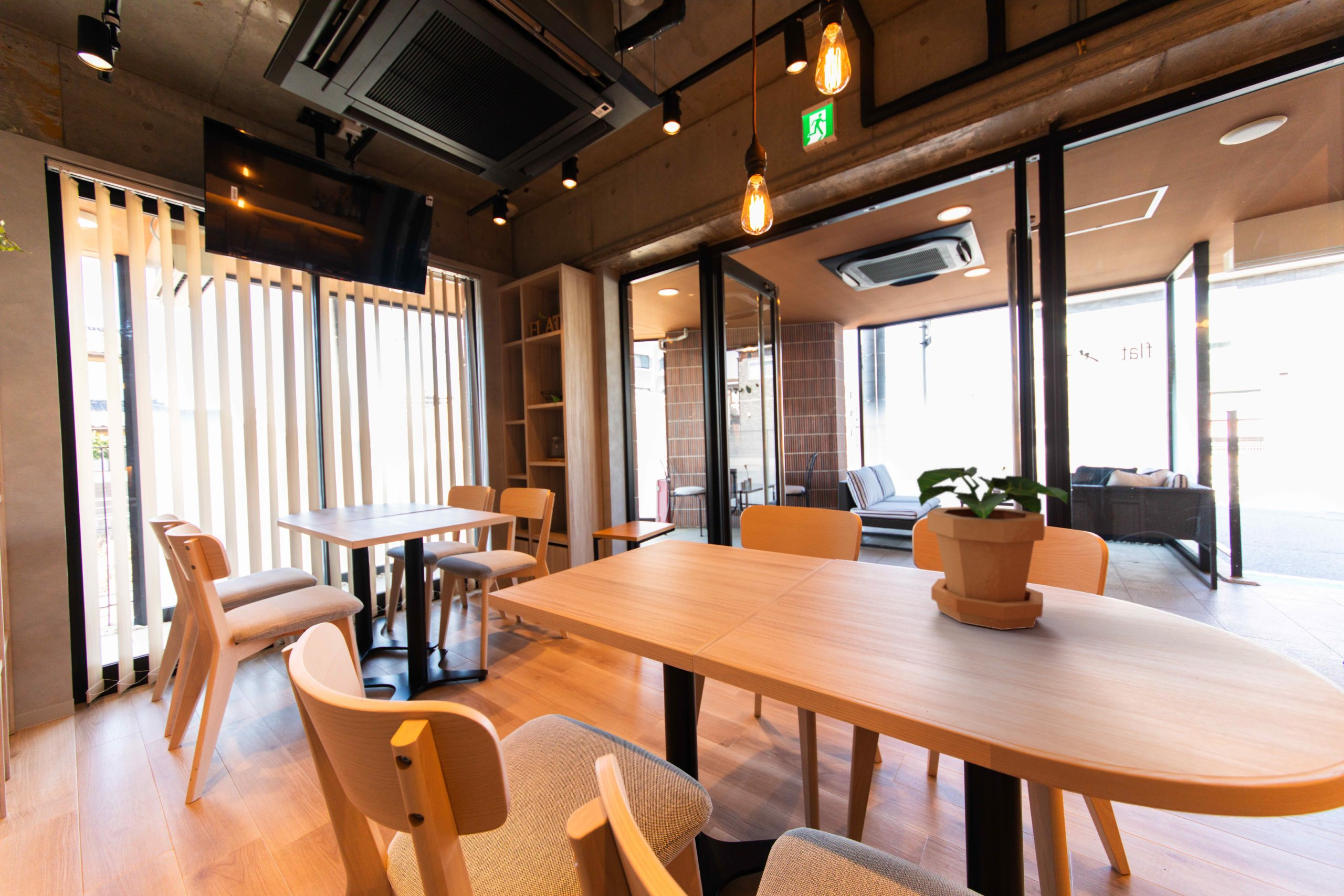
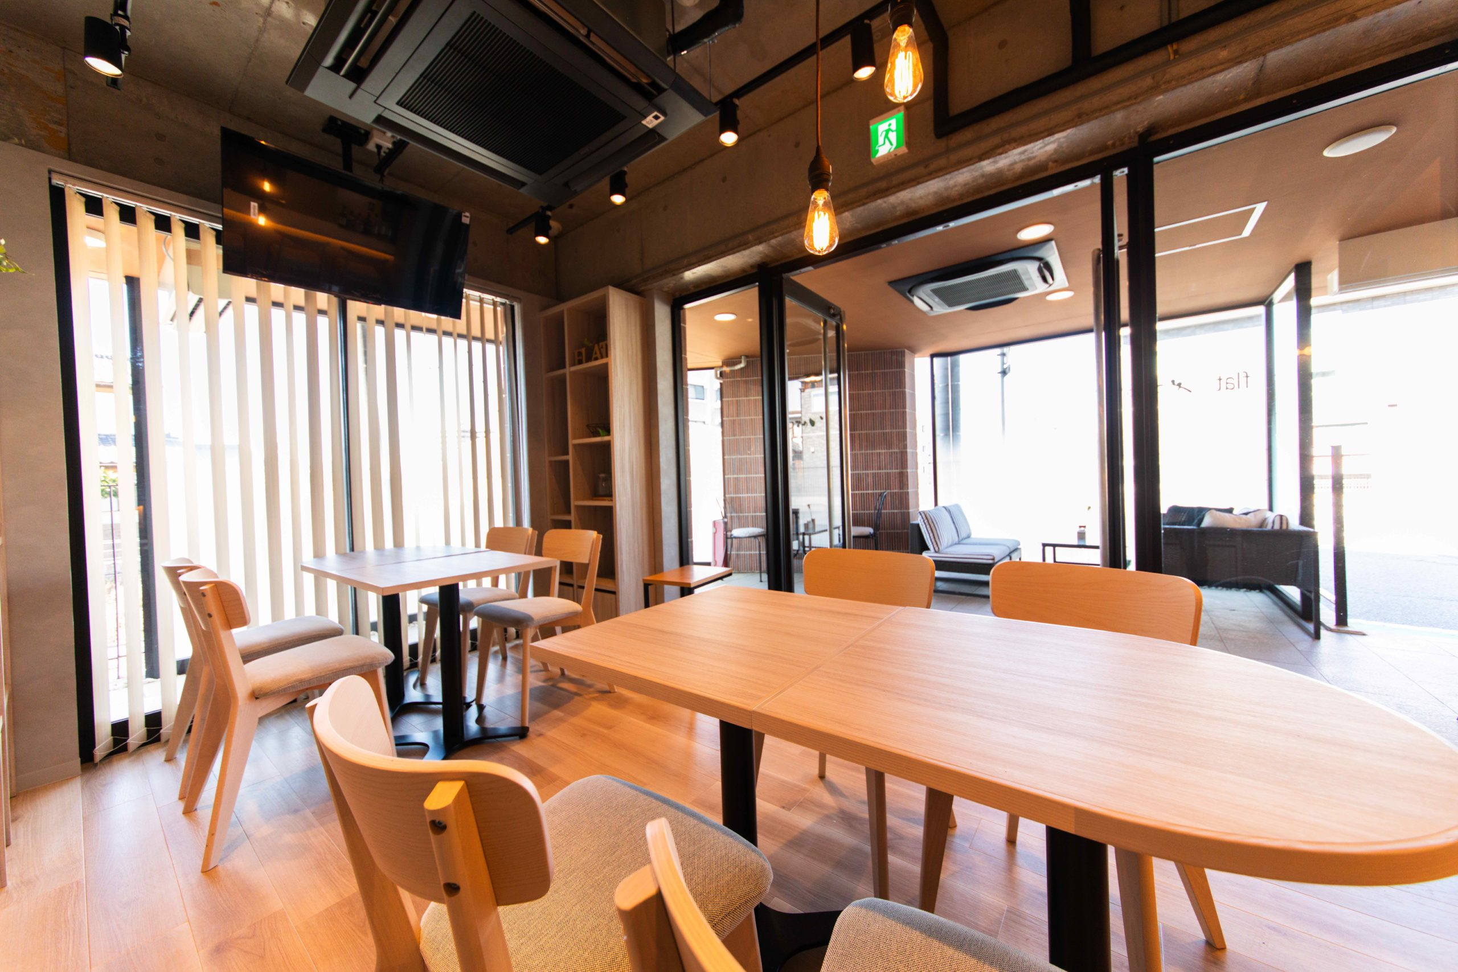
- potted plant [916,466,1068,630]
